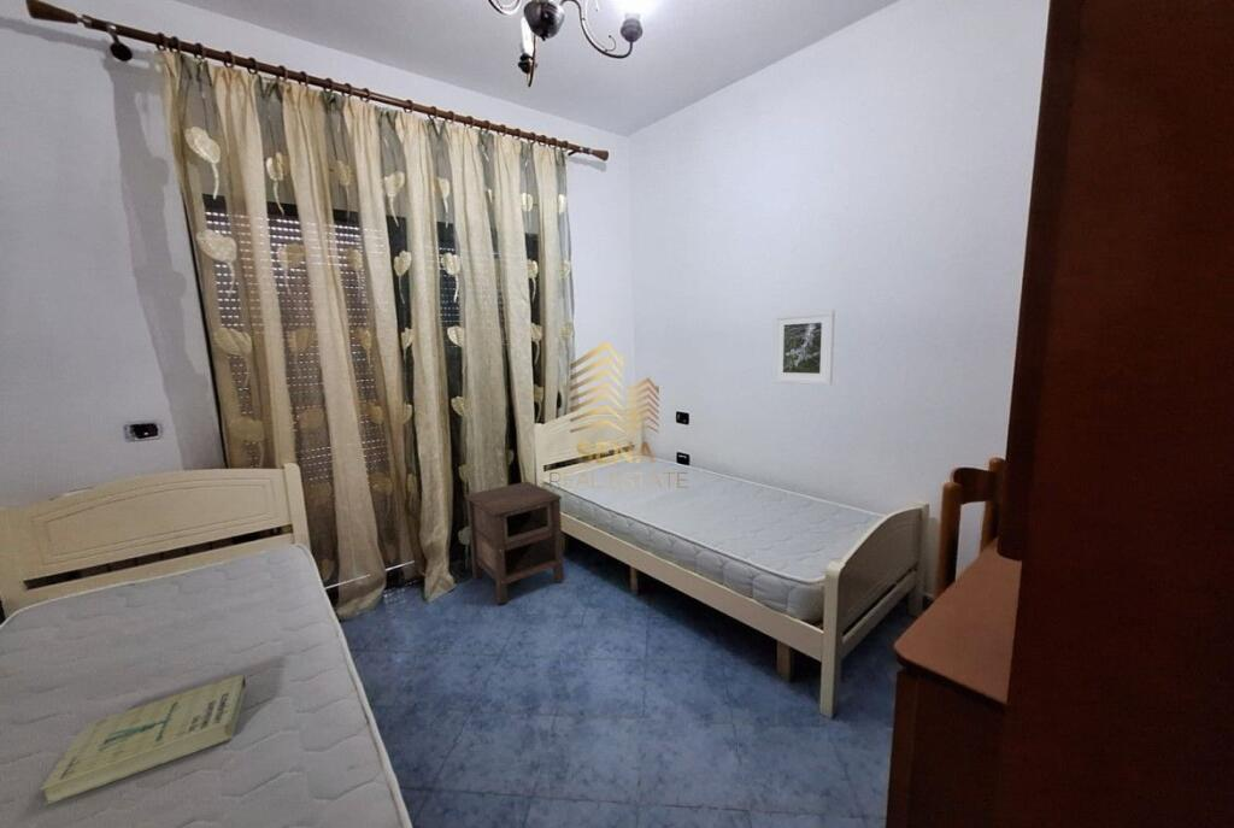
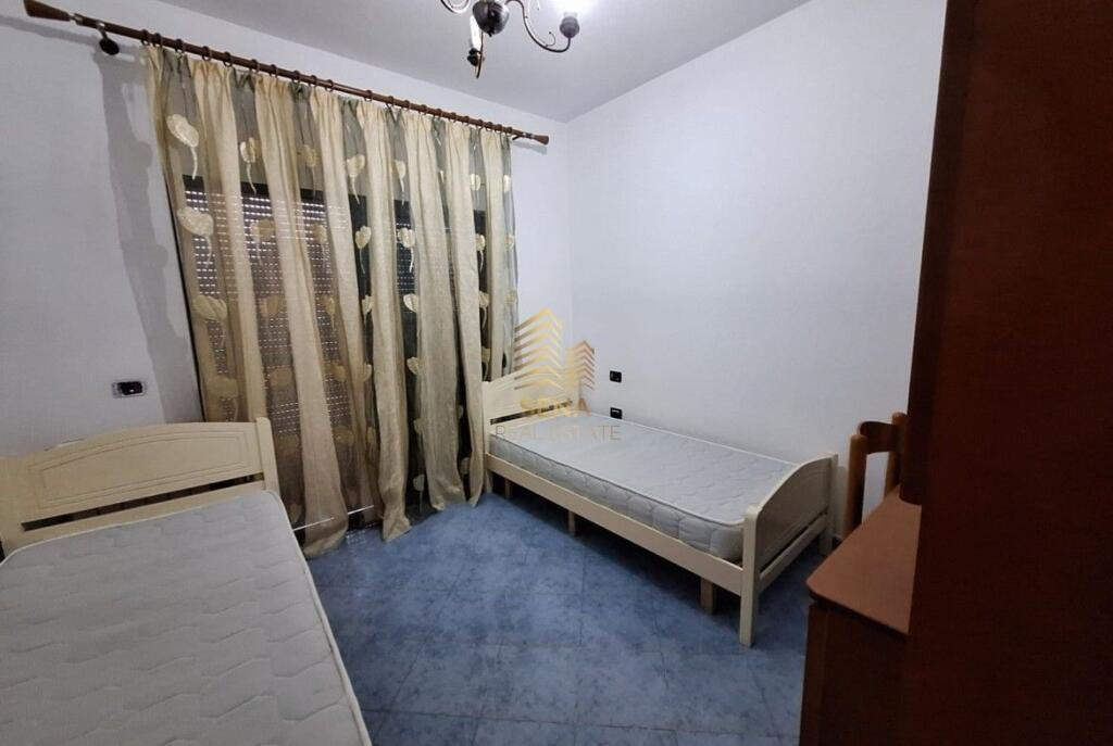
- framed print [772,309,836,386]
- nightstand [464,480,565,605]
- book [39,673,247,806]
